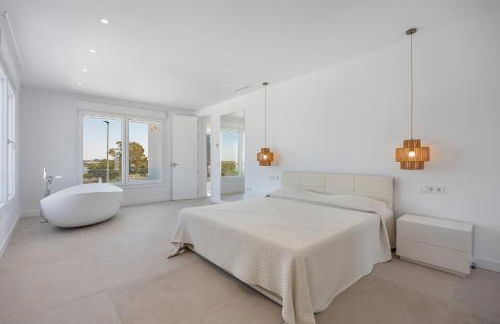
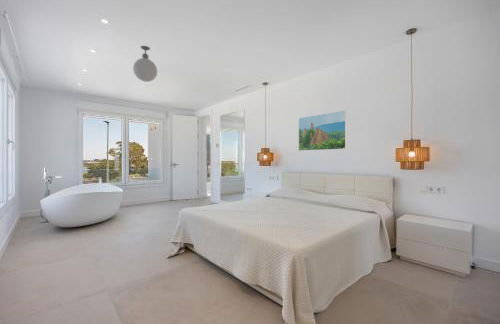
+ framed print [298,109,348,152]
+ ceiling light [132,45,158,83]
